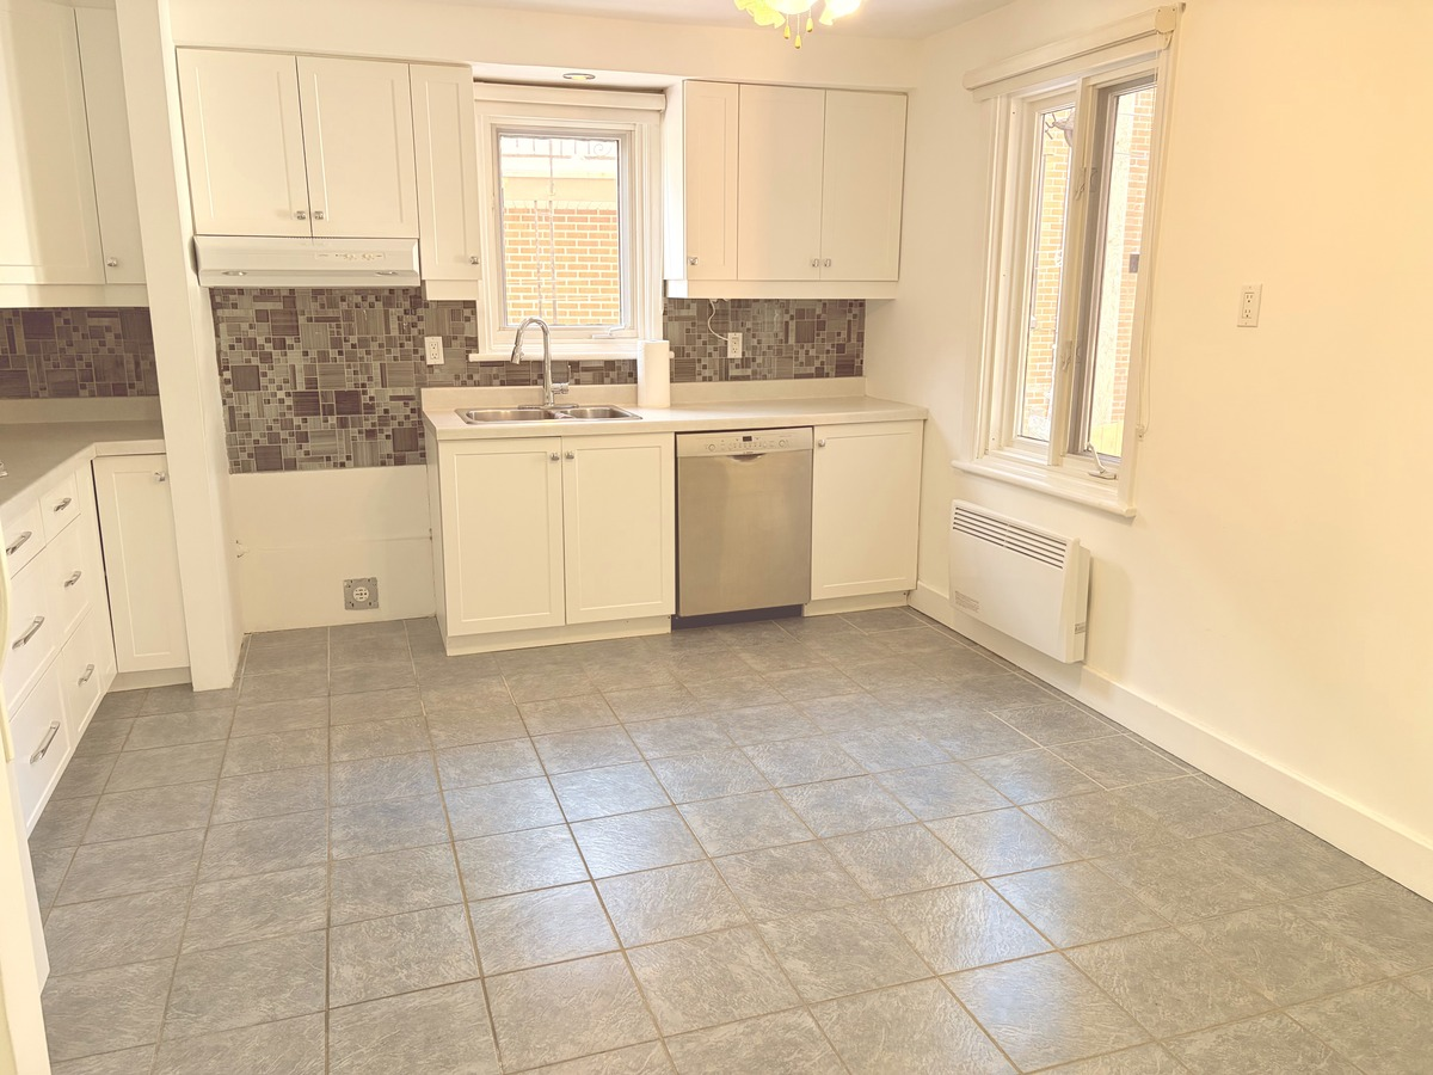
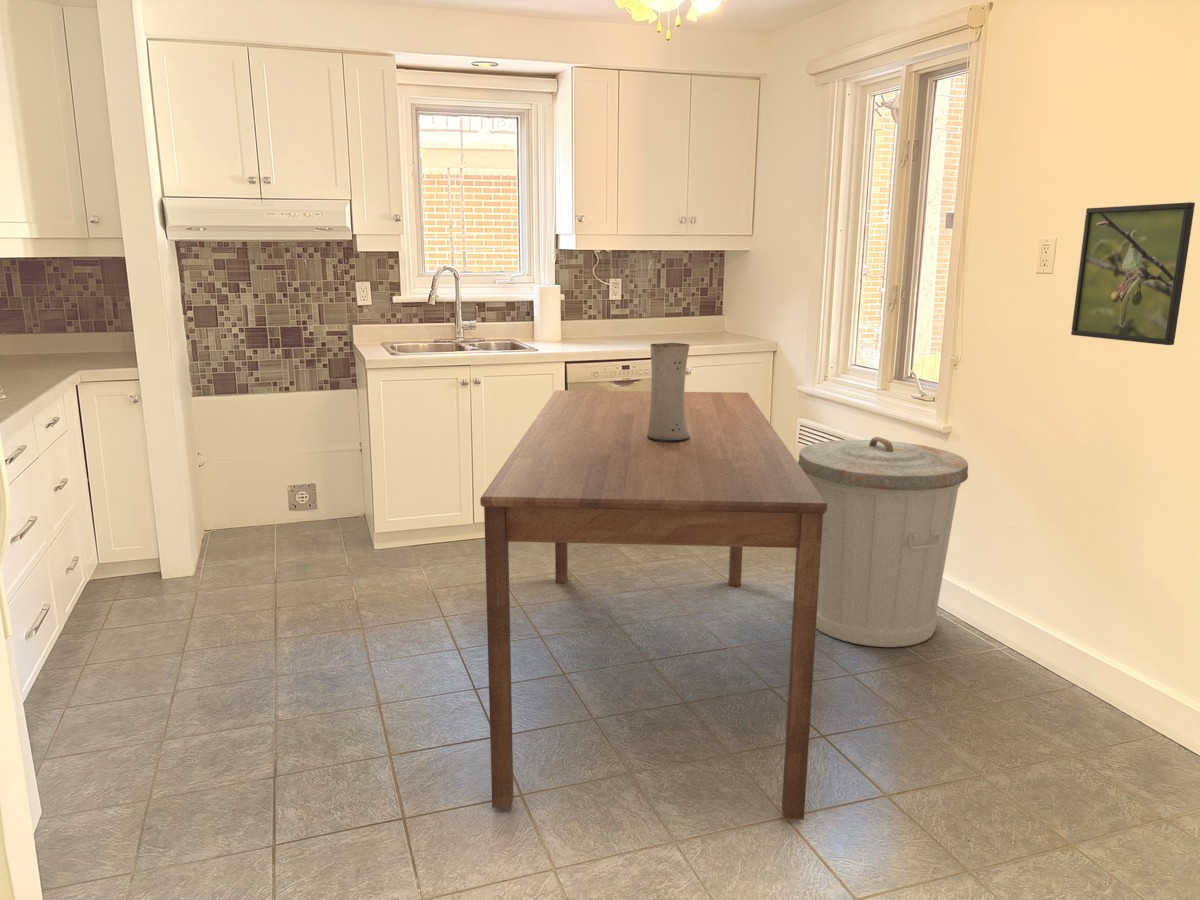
+ trash can [797,436,969,648]
+ vase [647,342,691,442]
+ dining table [479,389,827,821]
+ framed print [1070,201,1196,346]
